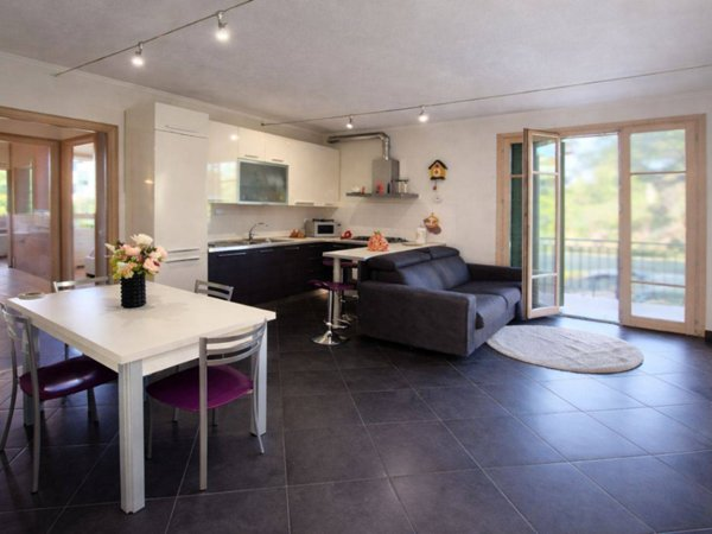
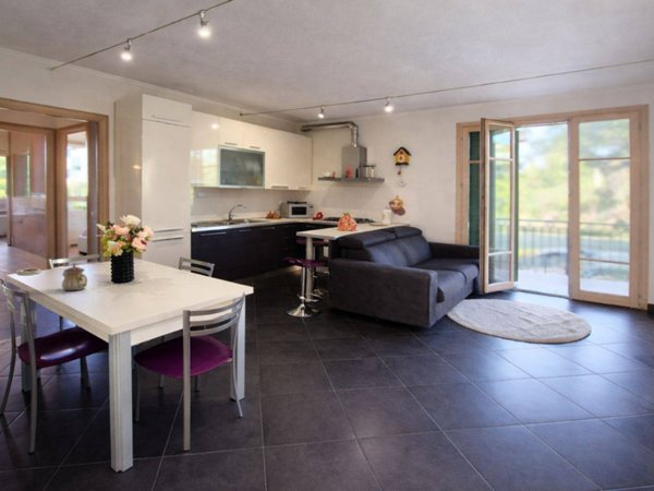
+ teapot [61,262,88,291]
